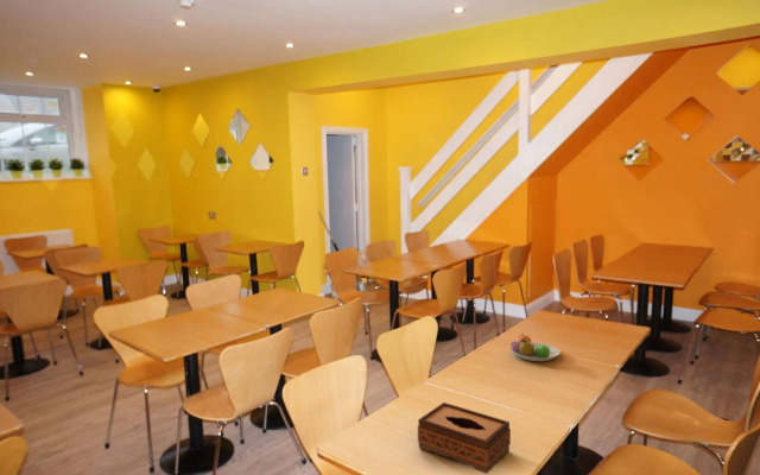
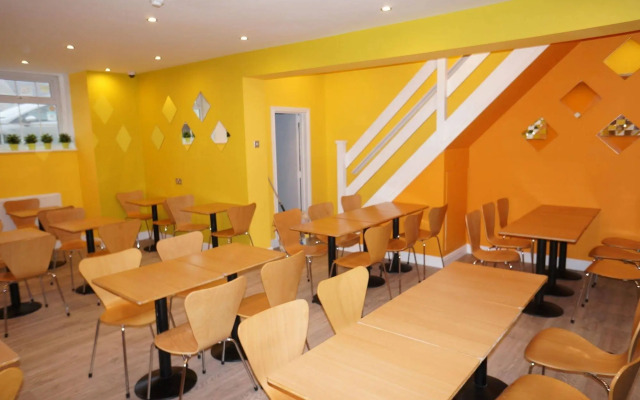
- fruit bowl [509,332,562,362]
- tissue box [417,401,512,475]
